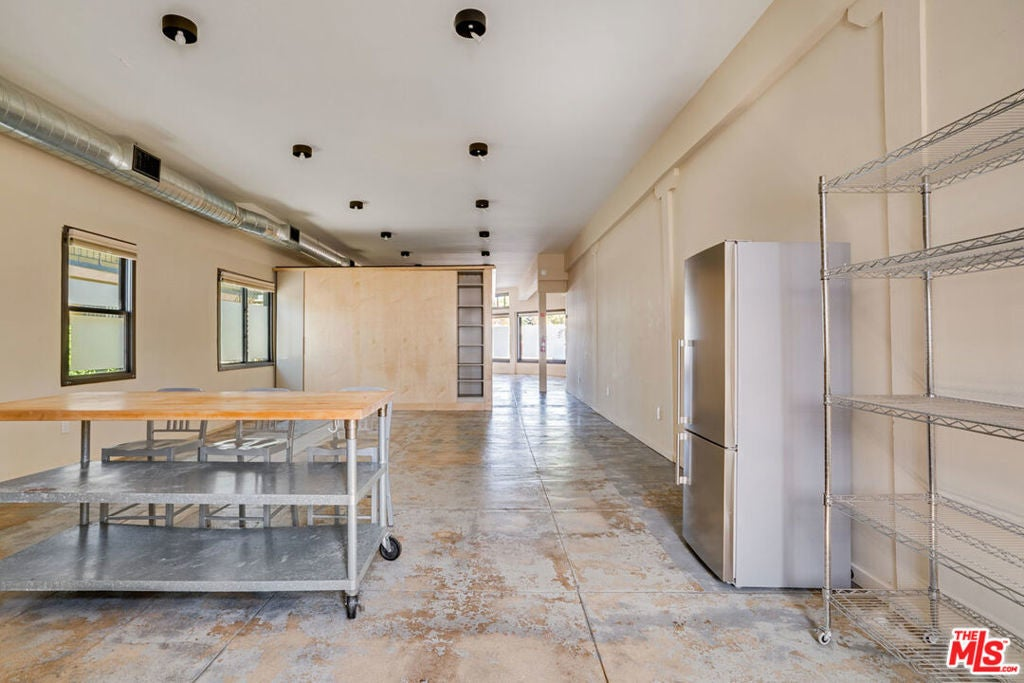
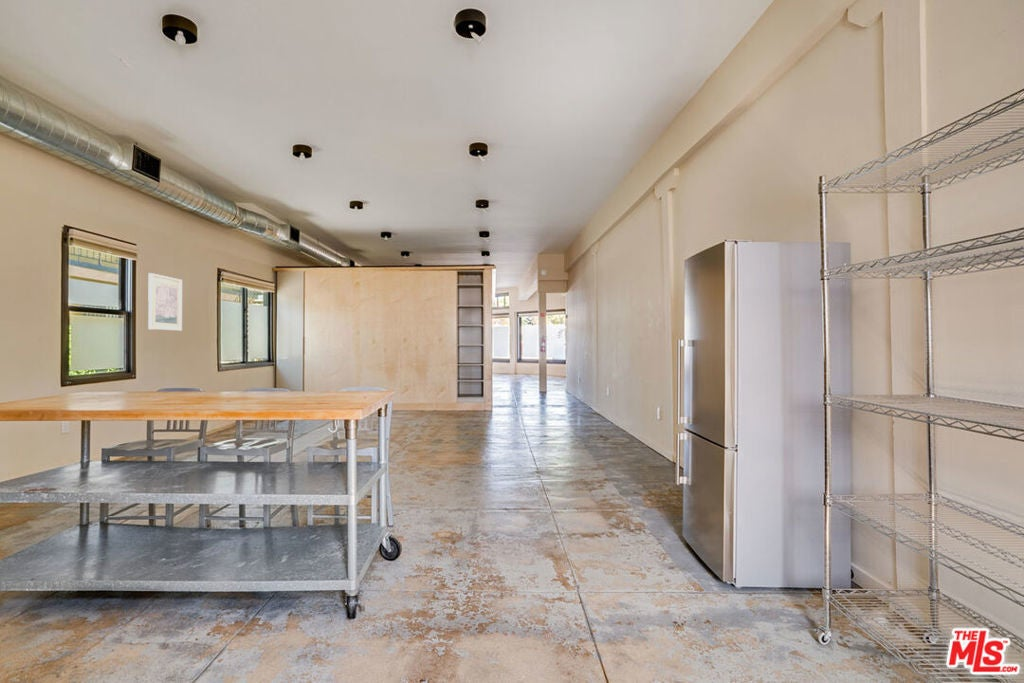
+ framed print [147,272,183,332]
